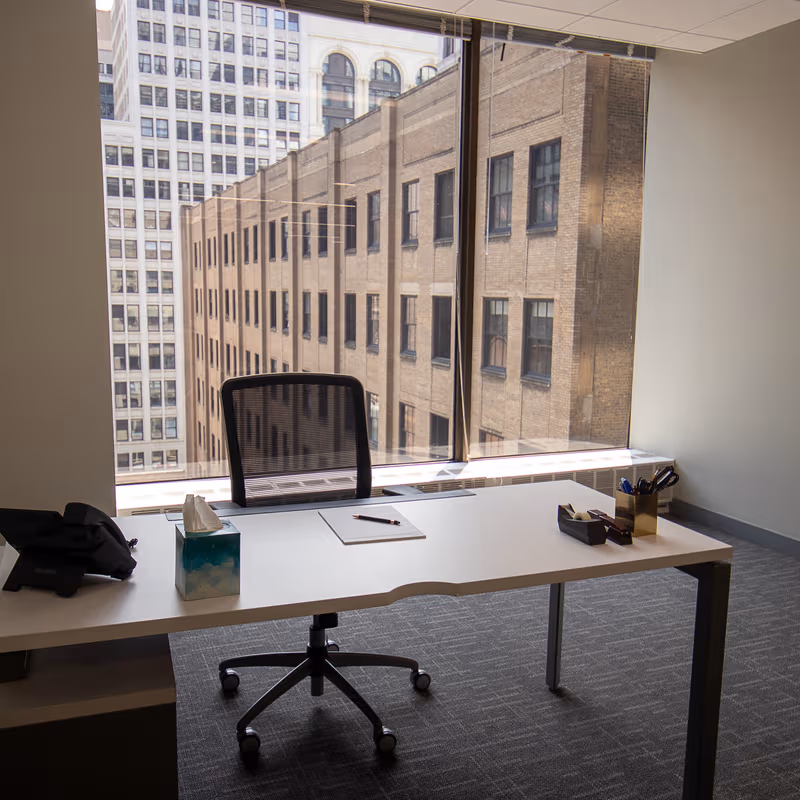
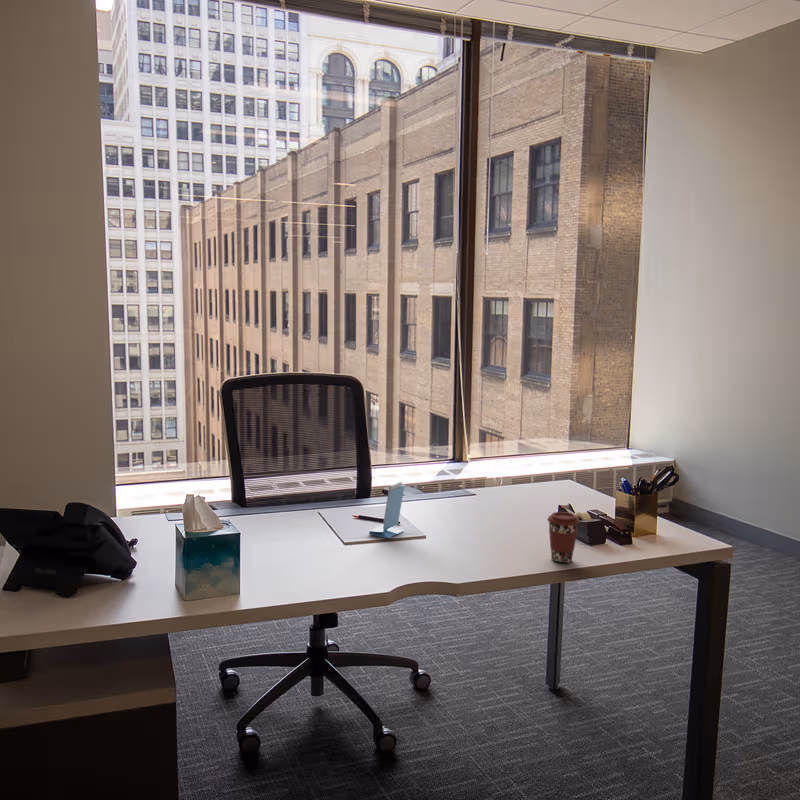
+ smartphone [368,480,406,539]
+ coffee cup [546,511,581,564]
